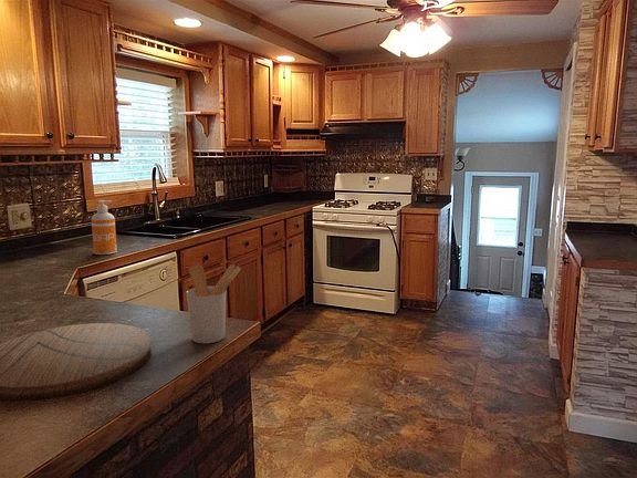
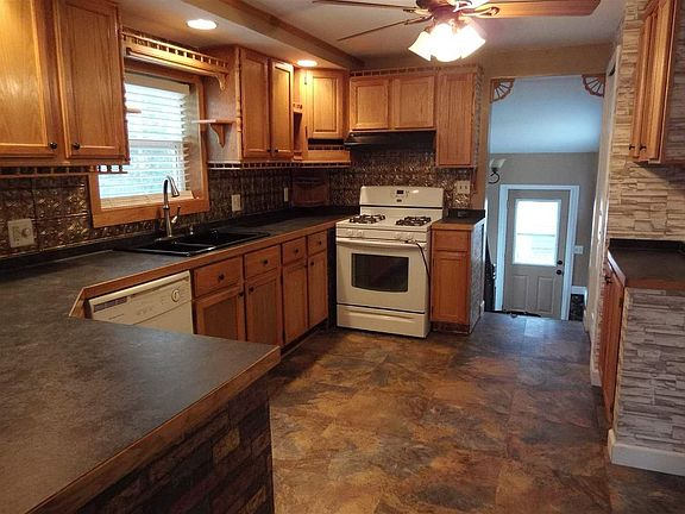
- cutting board [0,322,153,402]
- utensil holder [186,263,242,344]
- soap dispenser [91,199,118,256]
